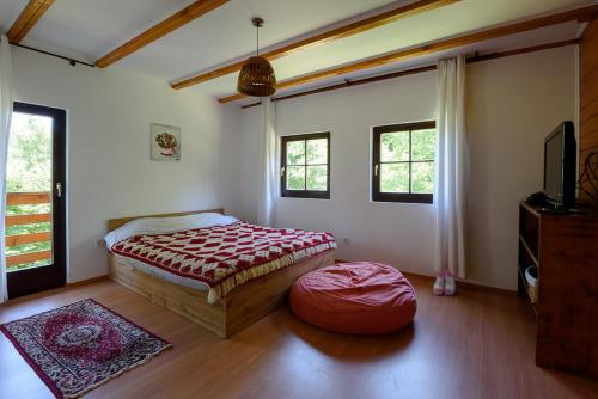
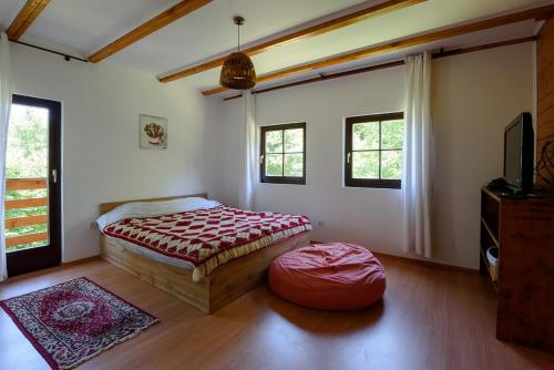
- boots [432,269,457,296]
